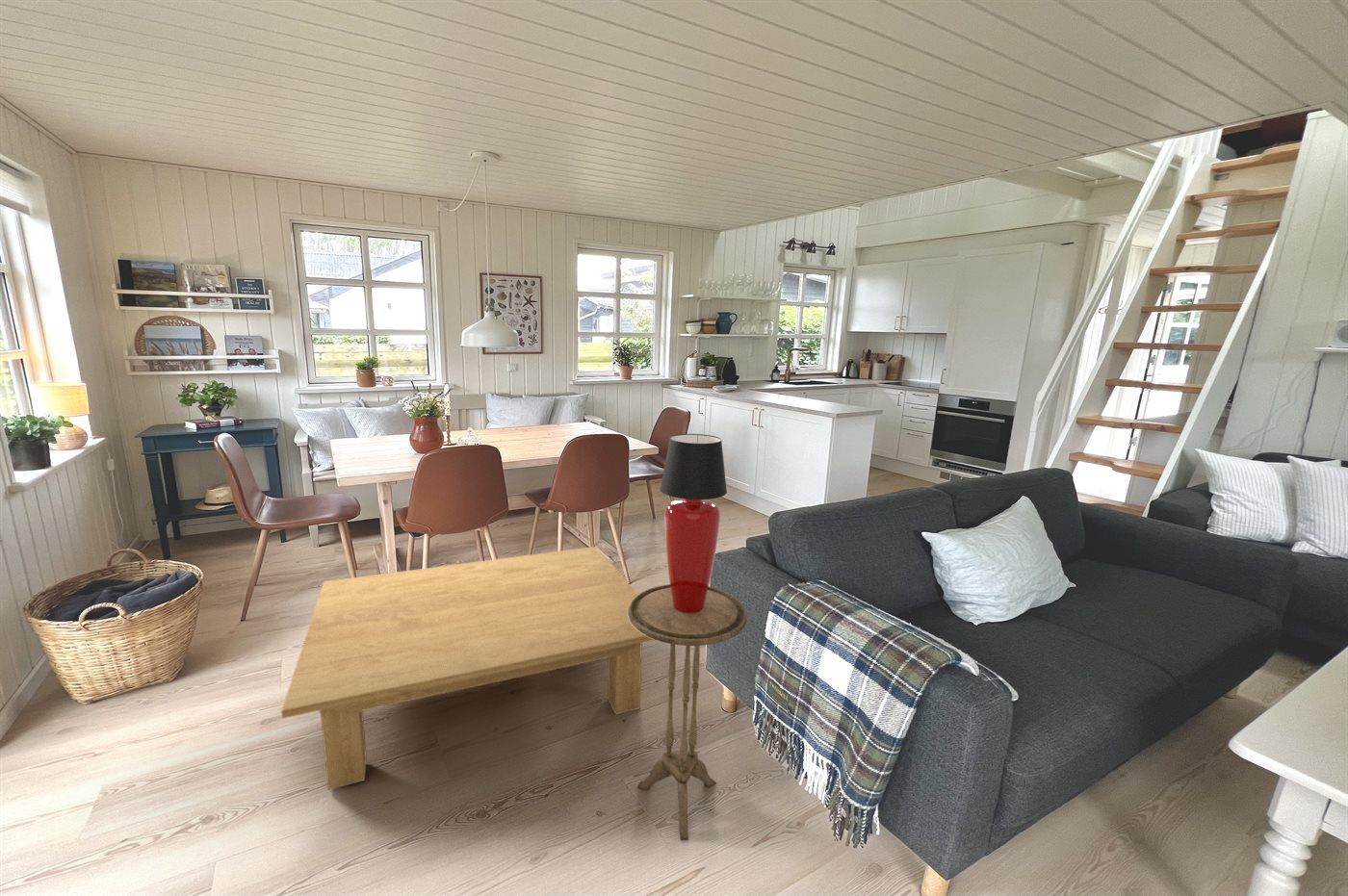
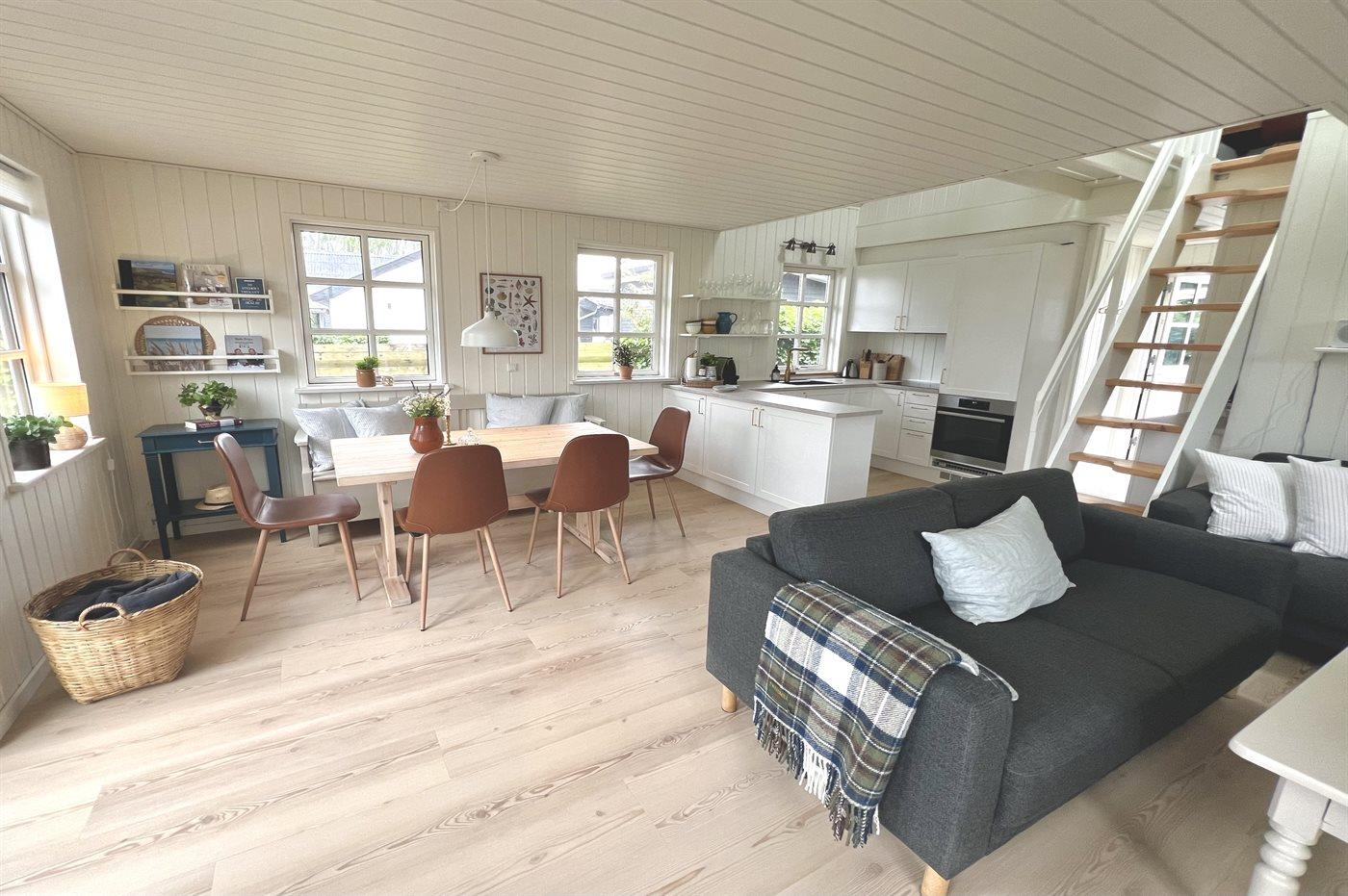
- coffee table [281,546,656,791]
- side table [628,583,748,841]
- table lamp [660,433,728,613]
